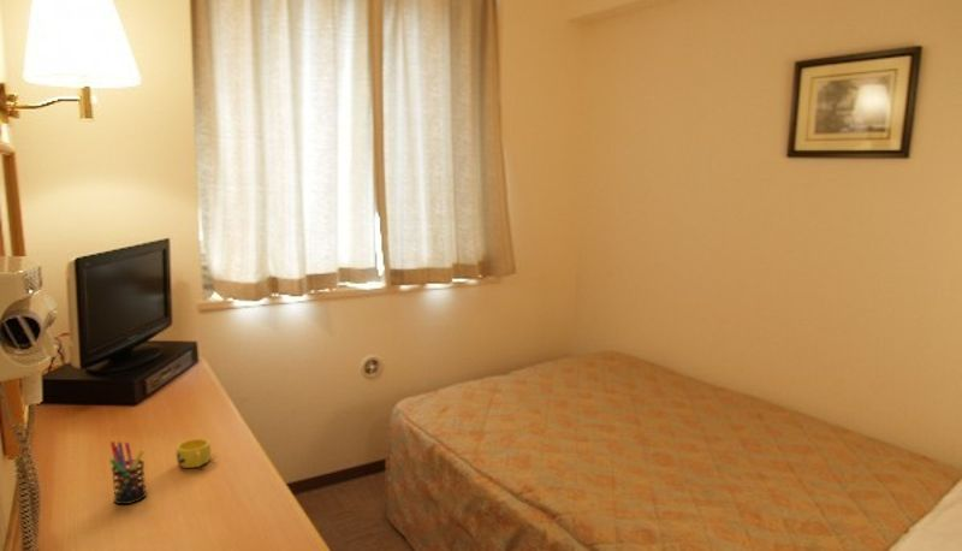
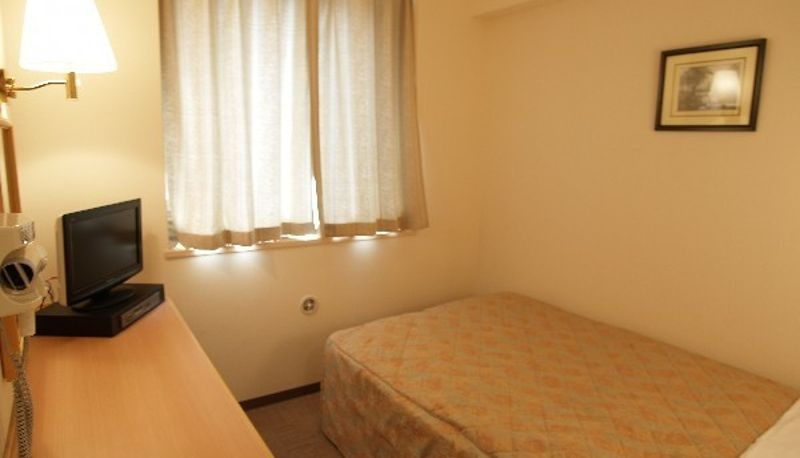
- cup [174,438,212,469]
- pen holder [108,440,148,505]
